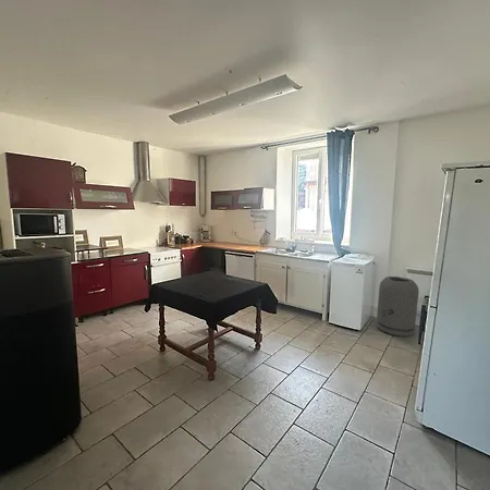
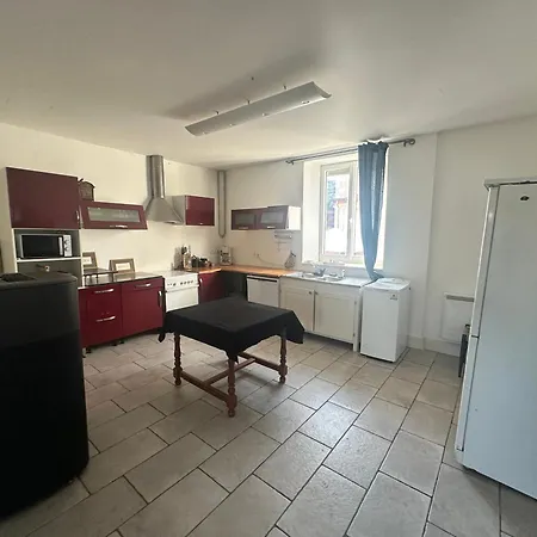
- trash can [376,275,420,338]
